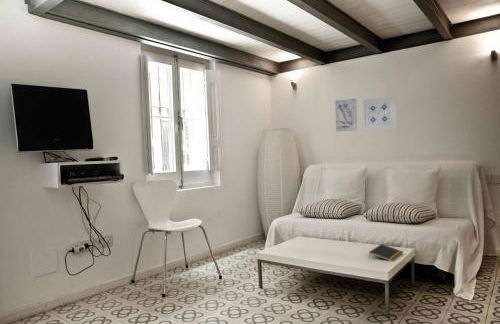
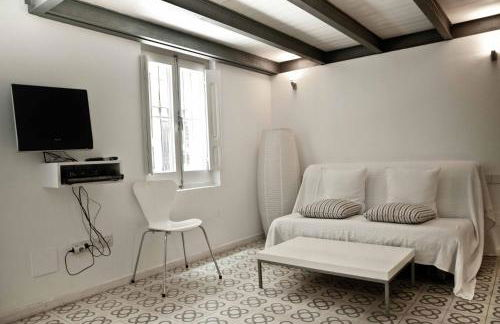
- wall art [362,95,397,131]
- wall art [334,97,358,132]
- notepad [368,243,404,262]
